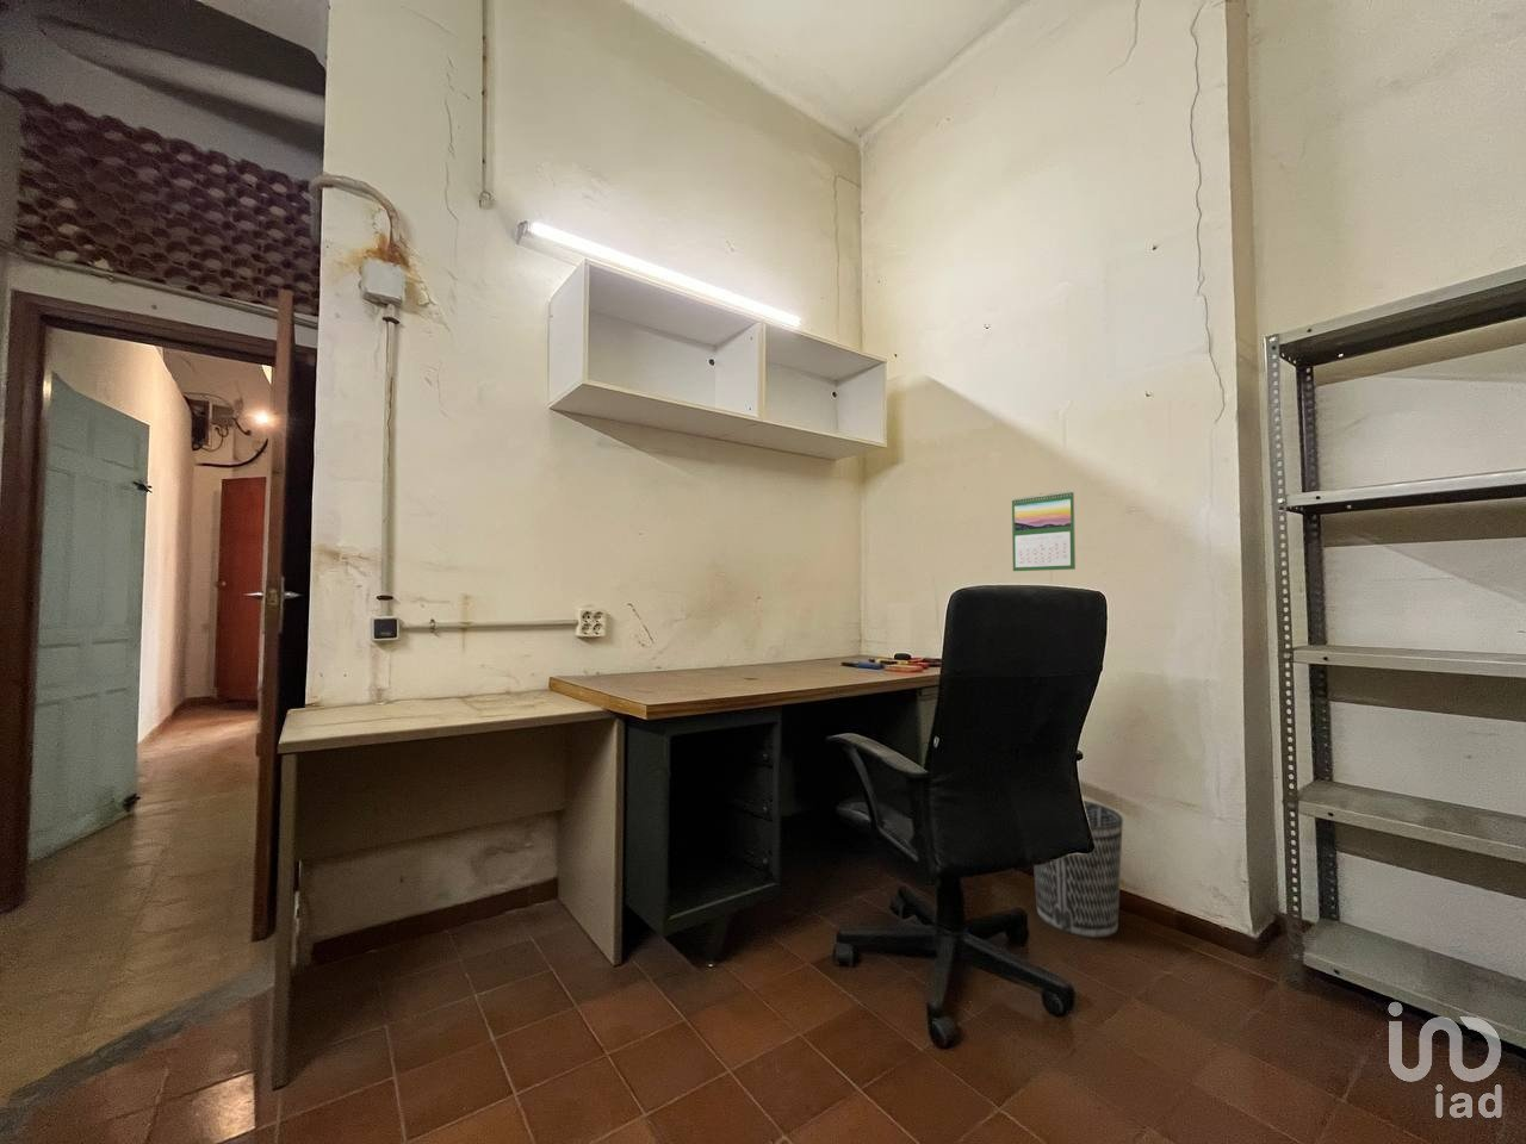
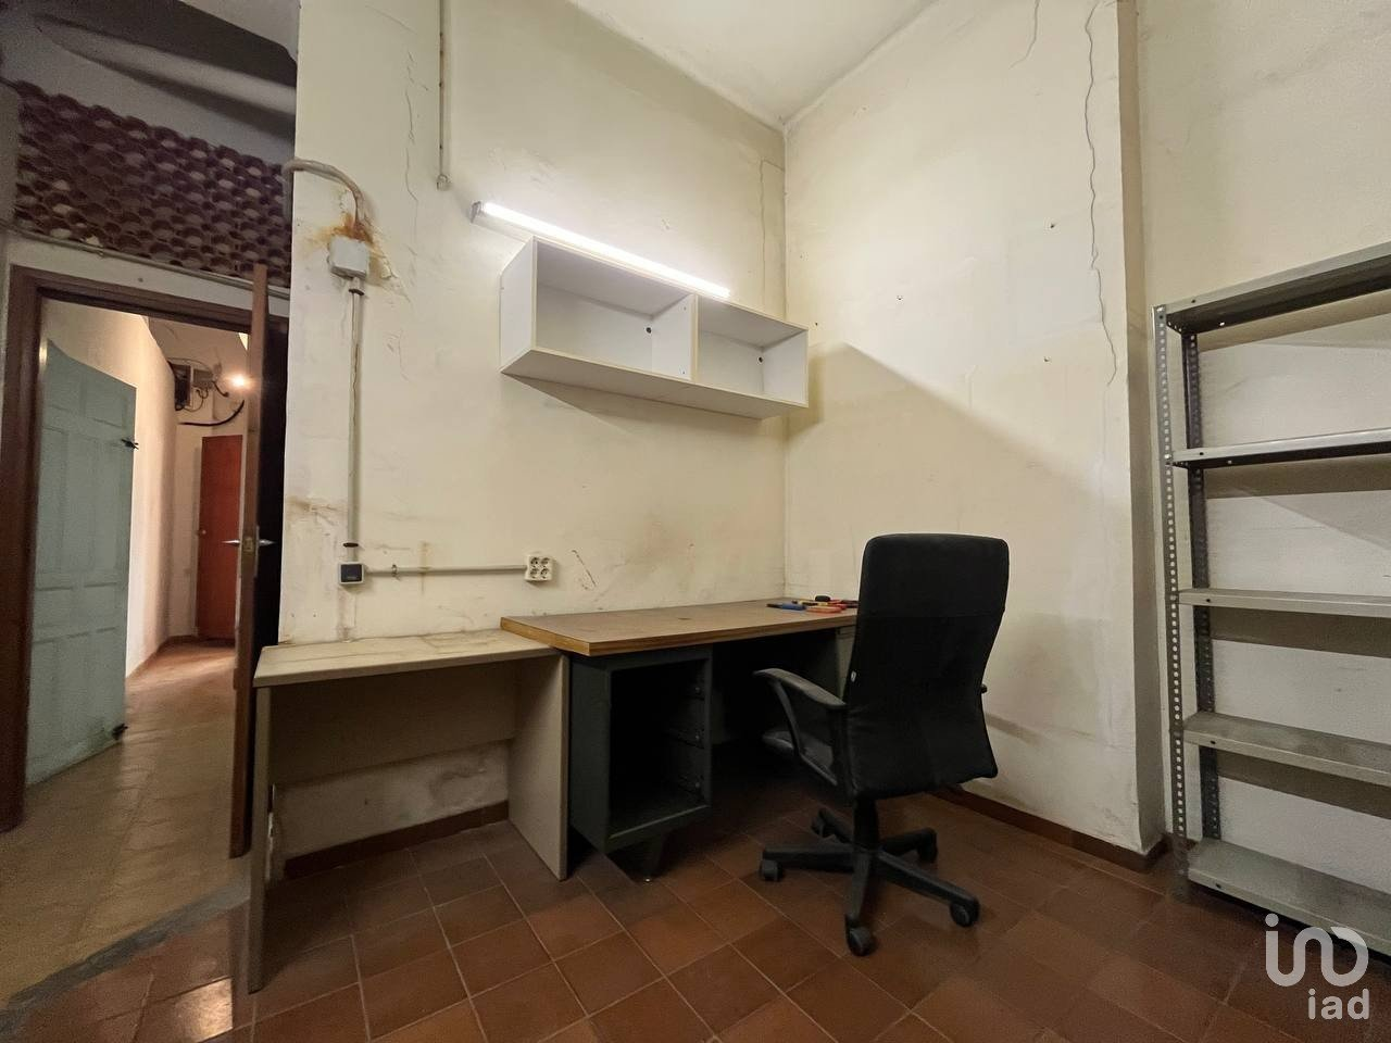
- calendar [1011,490,1077,572]
- wastebasket [1032,799,1125,939]
